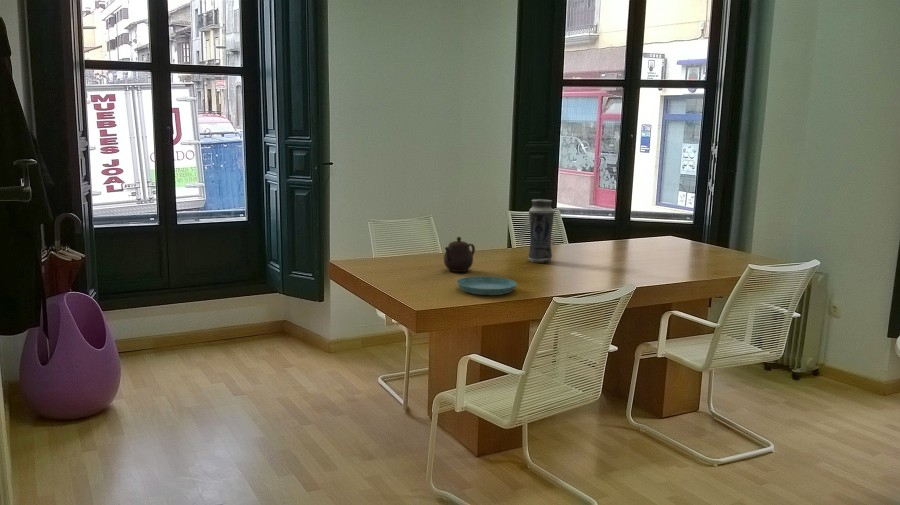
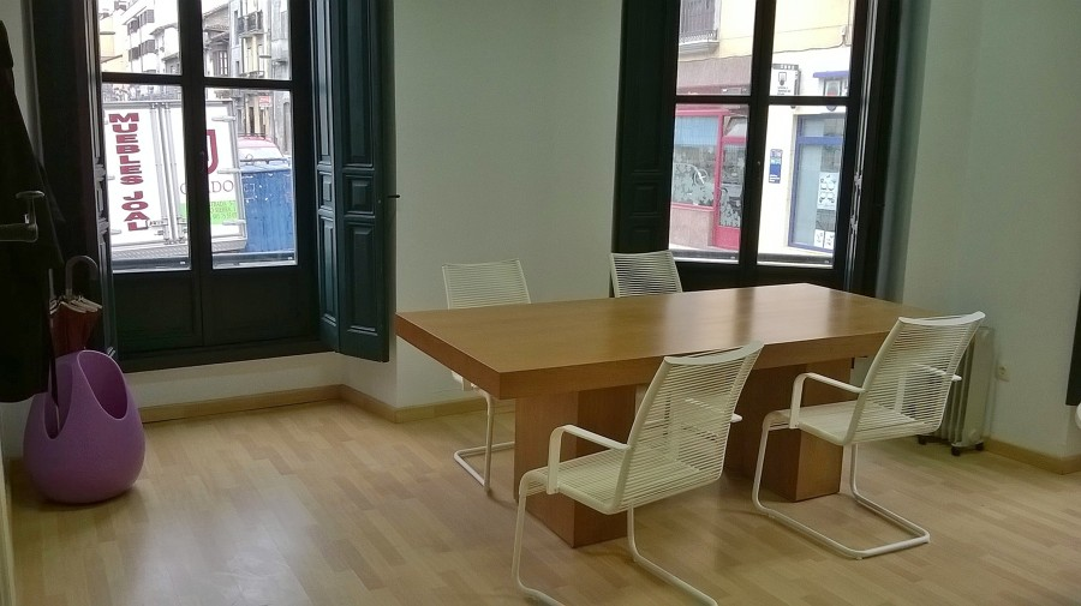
- teapot [443,236,476,273]
- vase [527,198,555,264]
- saucer [456,275,518,296]
